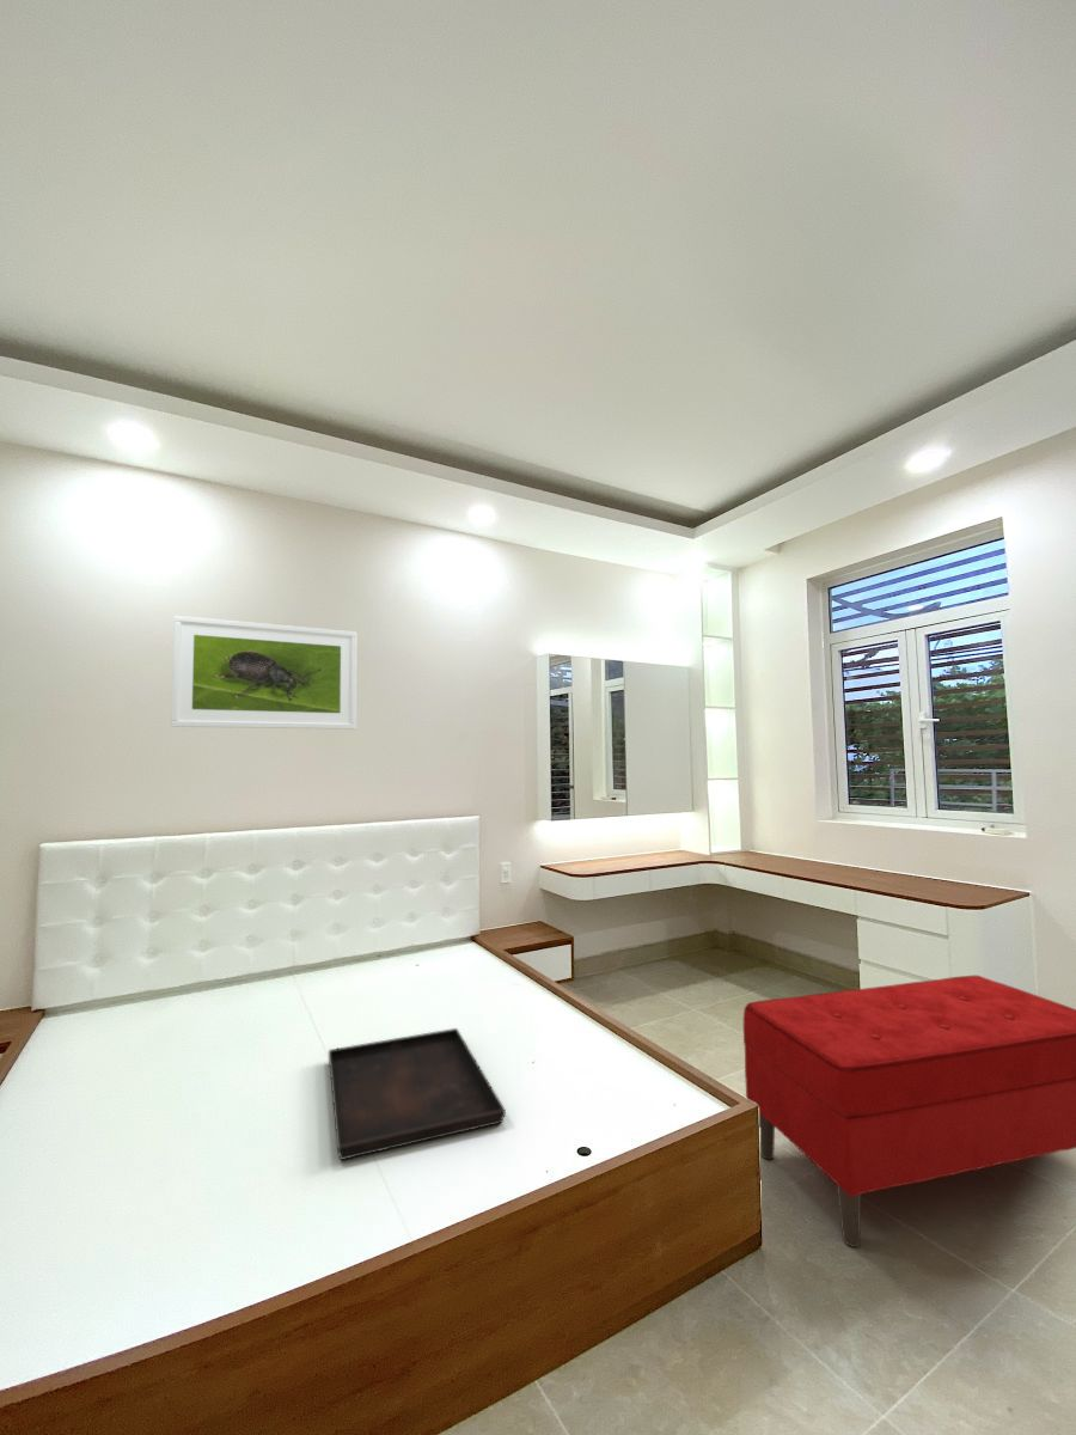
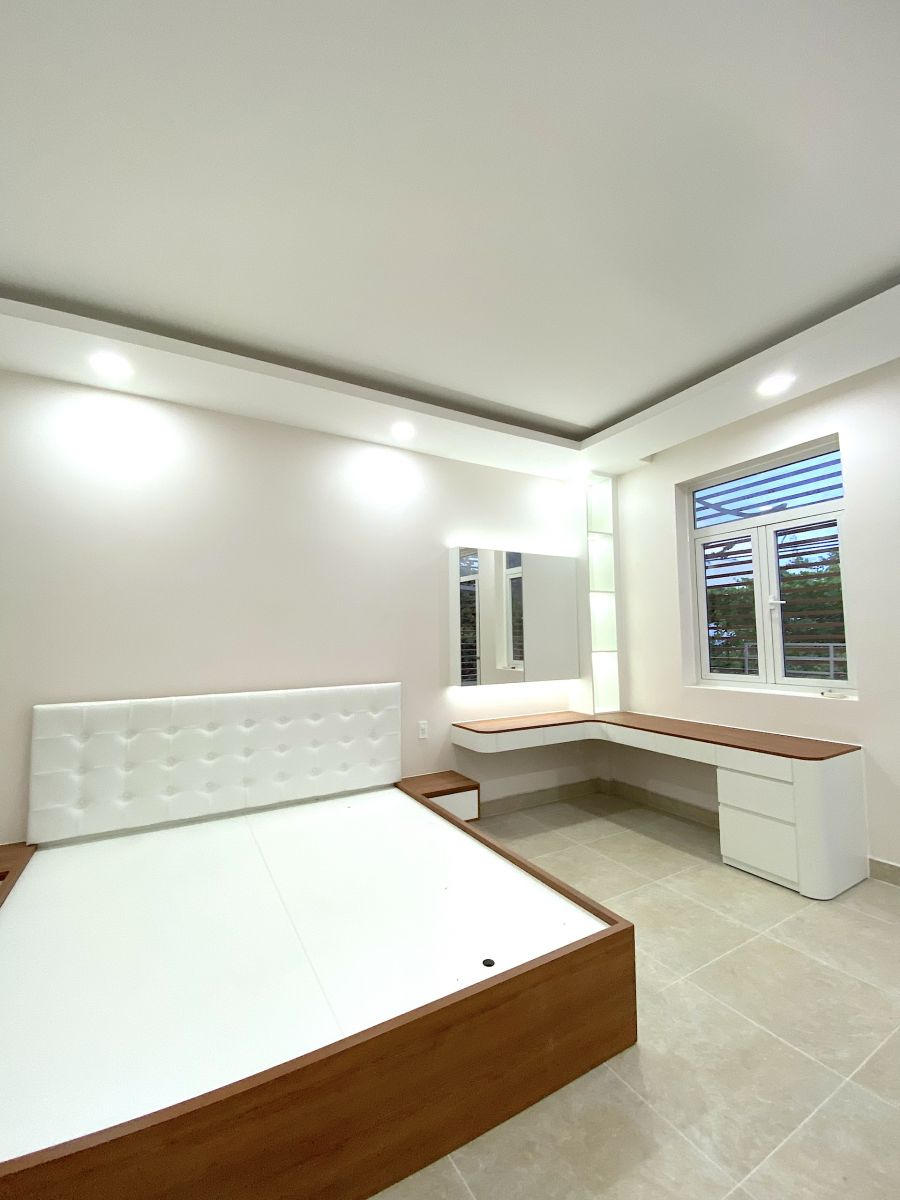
- bench [742,975,1076,1248]
- serving tray [328,1027,507,1161]
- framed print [170,615,357,731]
